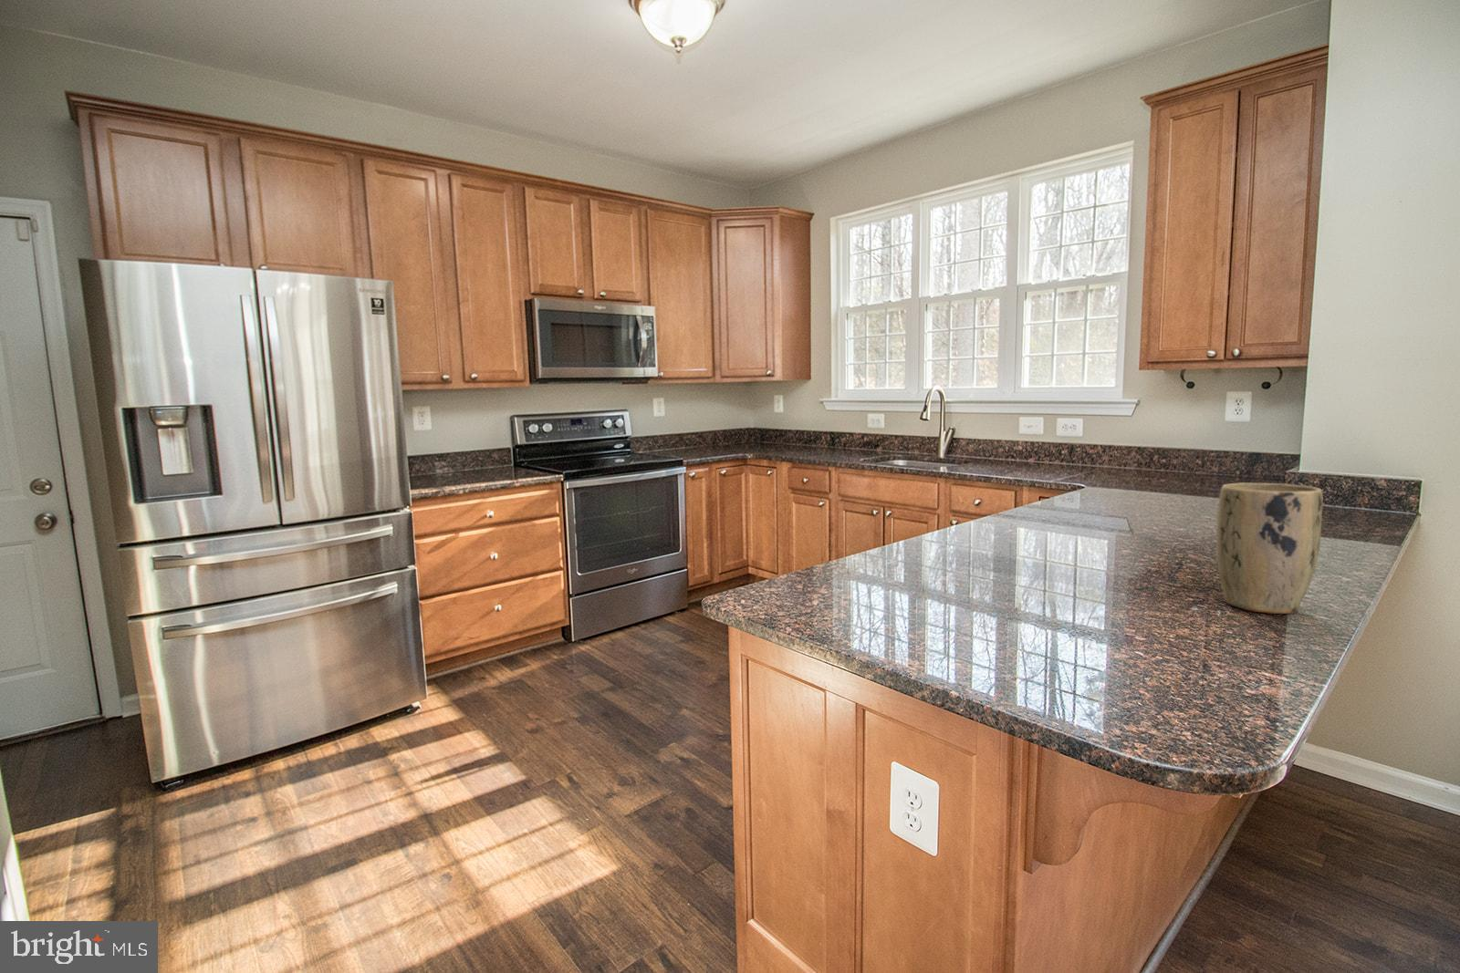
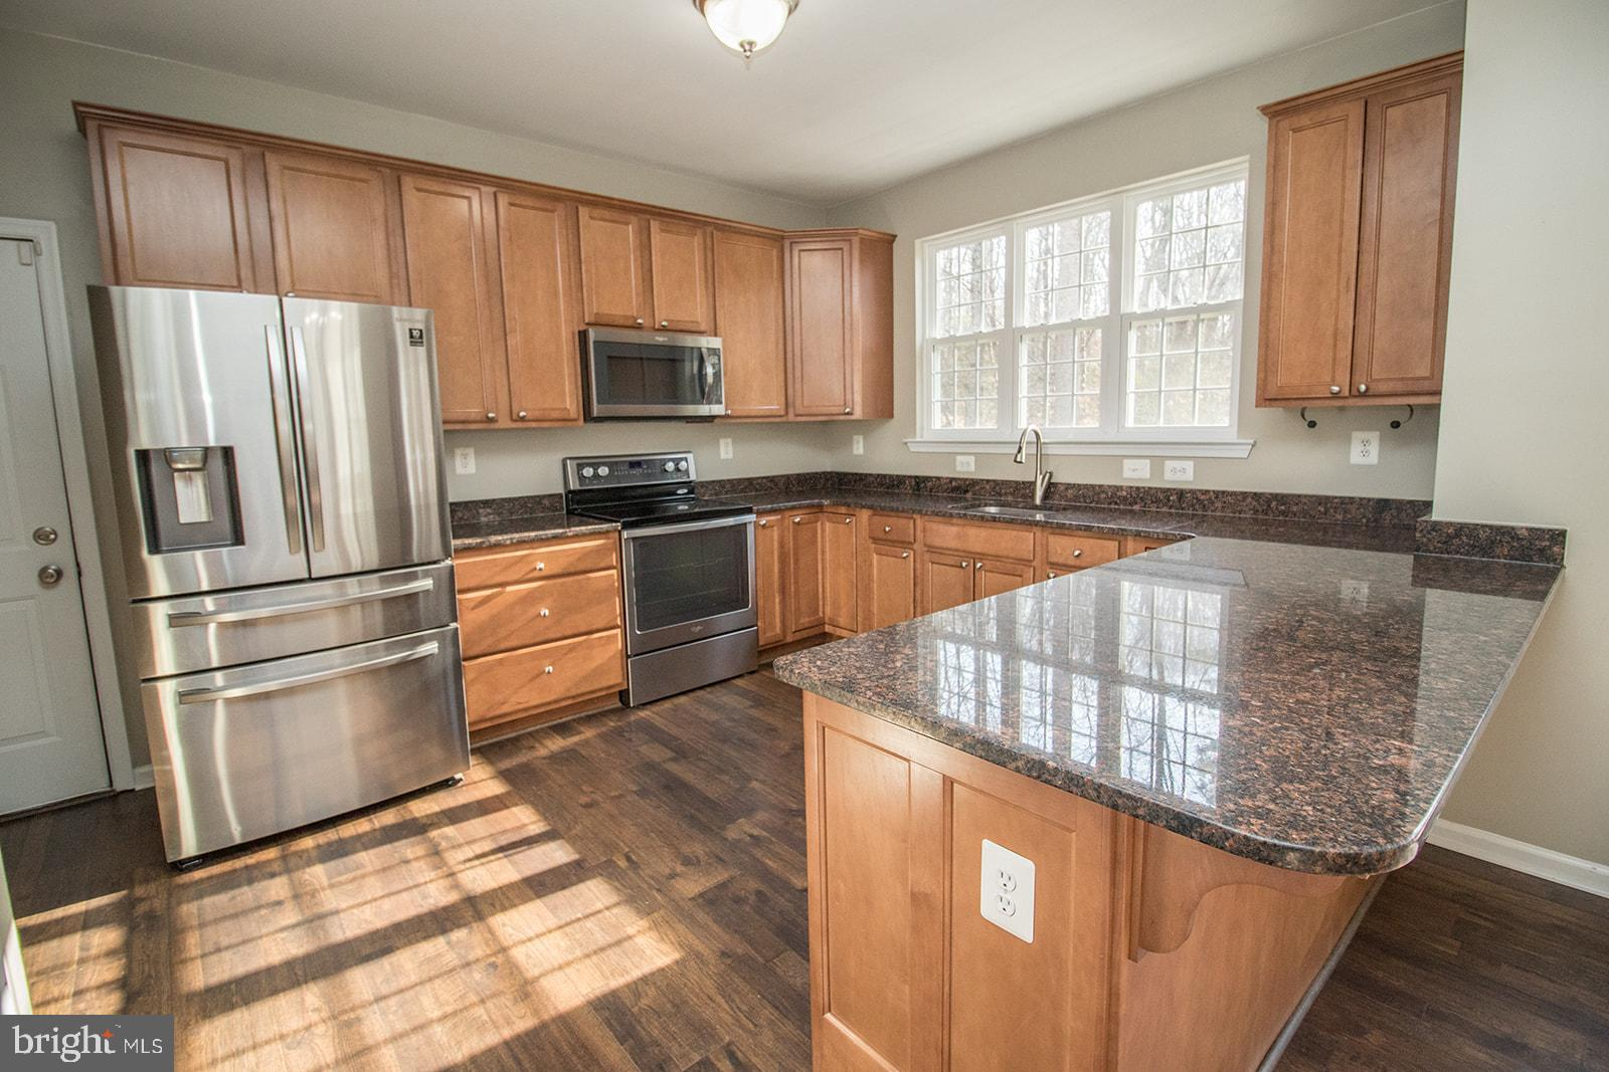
- plant pot [1216,482,1324,615]
